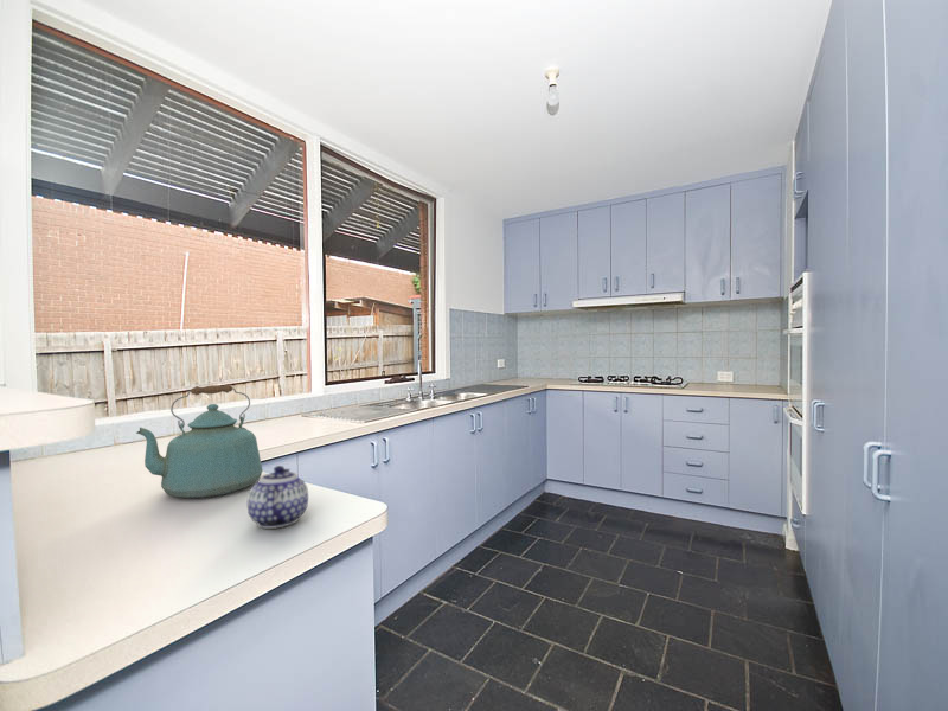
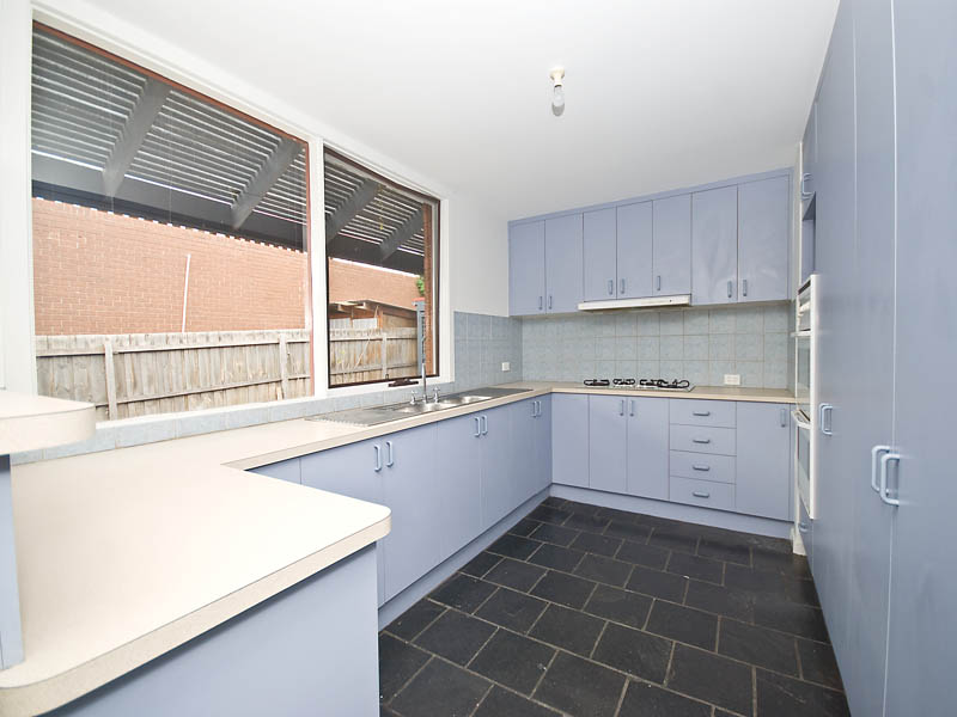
- kettle [135,384,263,499]
- teapot [246,465,309,530]
